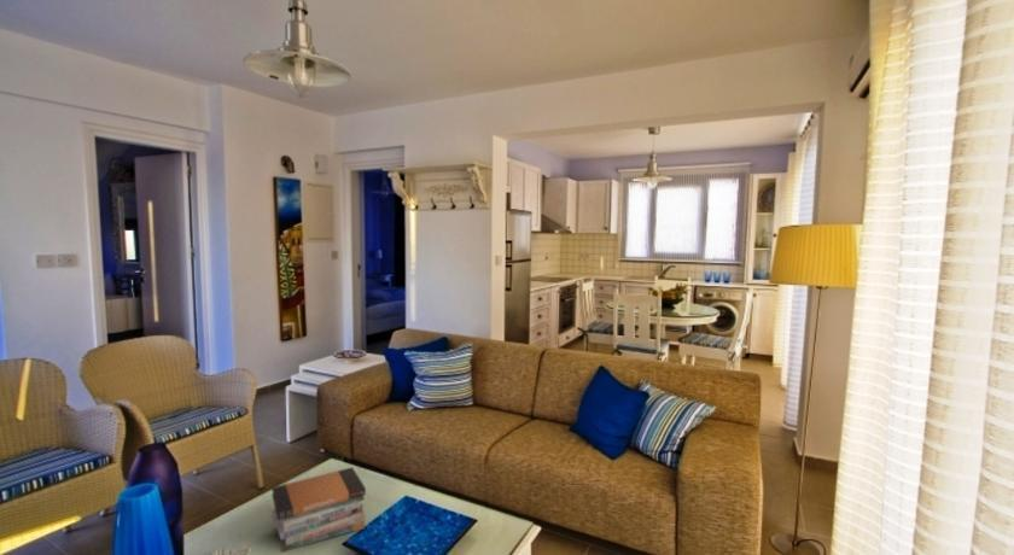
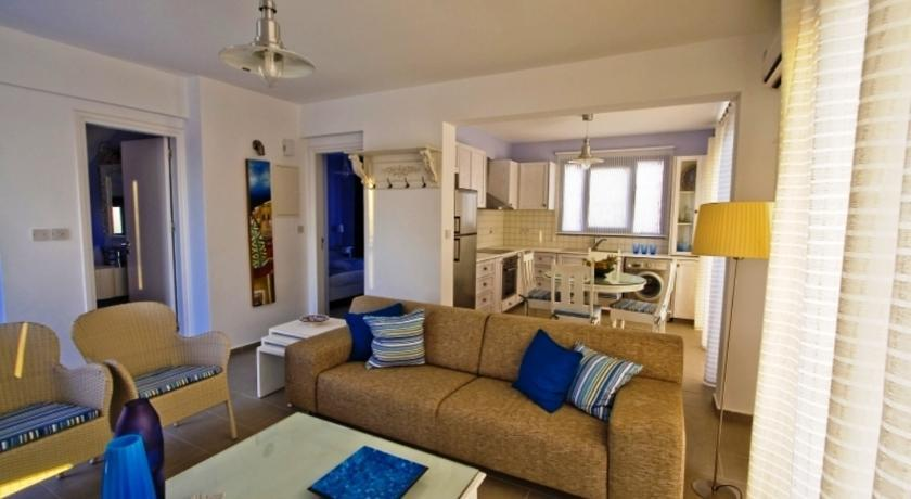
- book stack [270,466,367,554]
